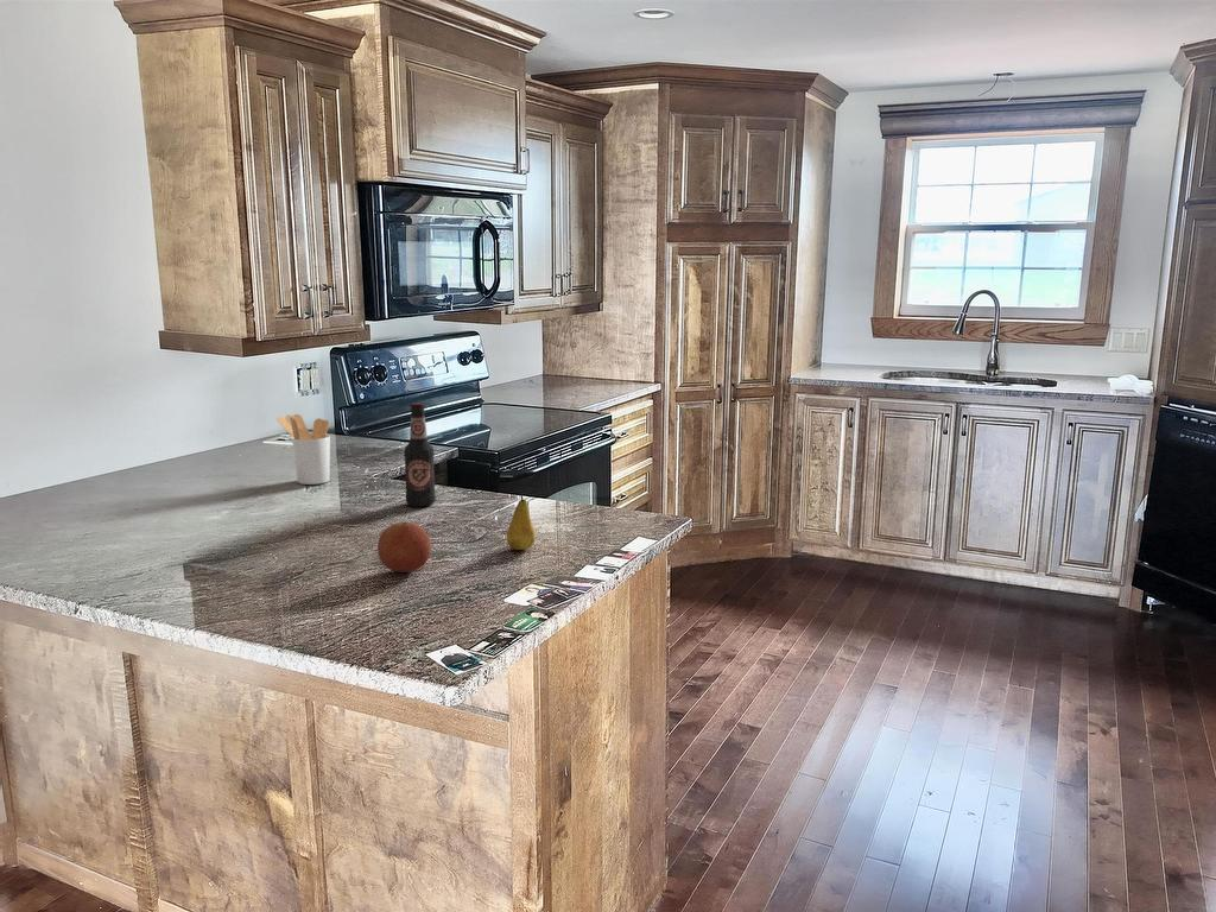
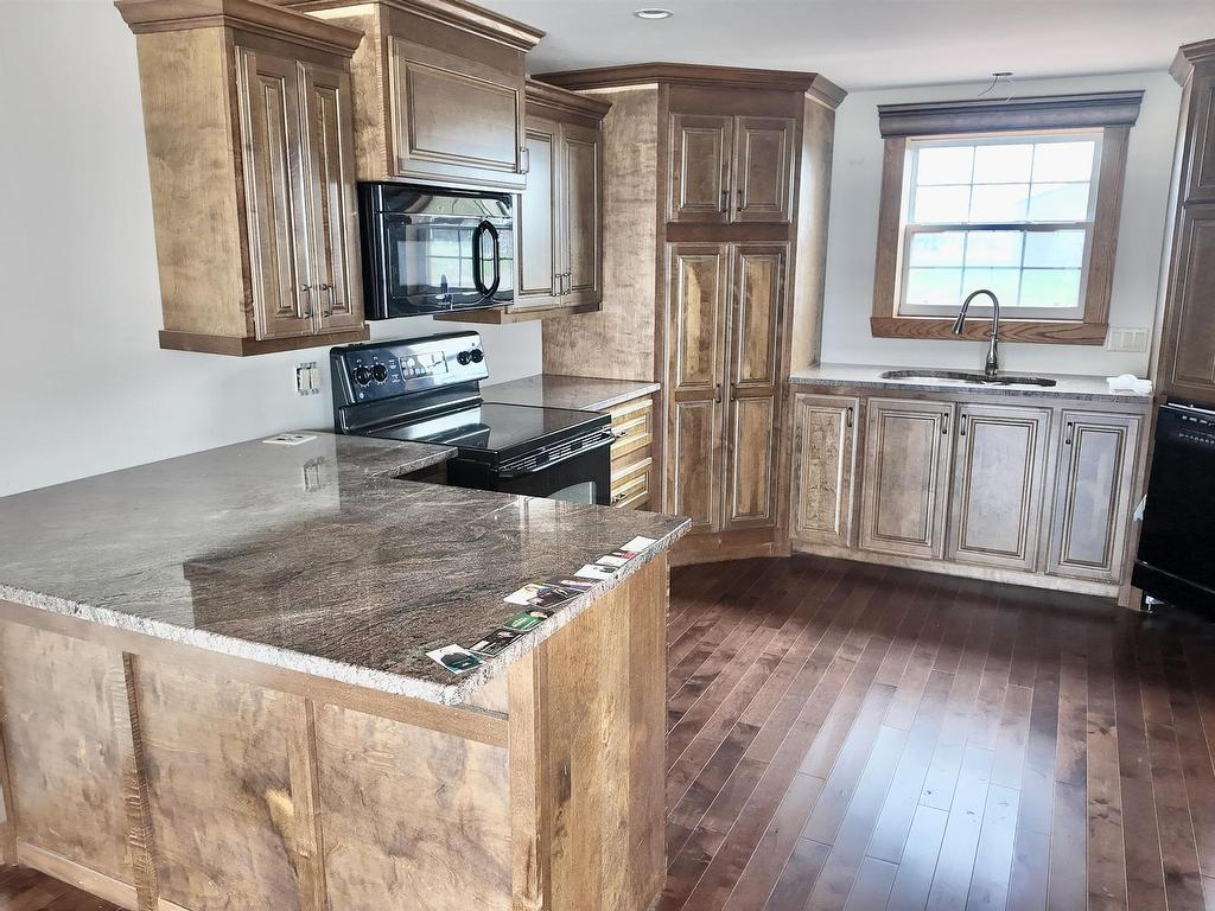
- fruit [376,520,432,574]
- fruit [506,492,537,551]
- bottle [403,401,437,508]
- utensil holder [276,413,331,486]
